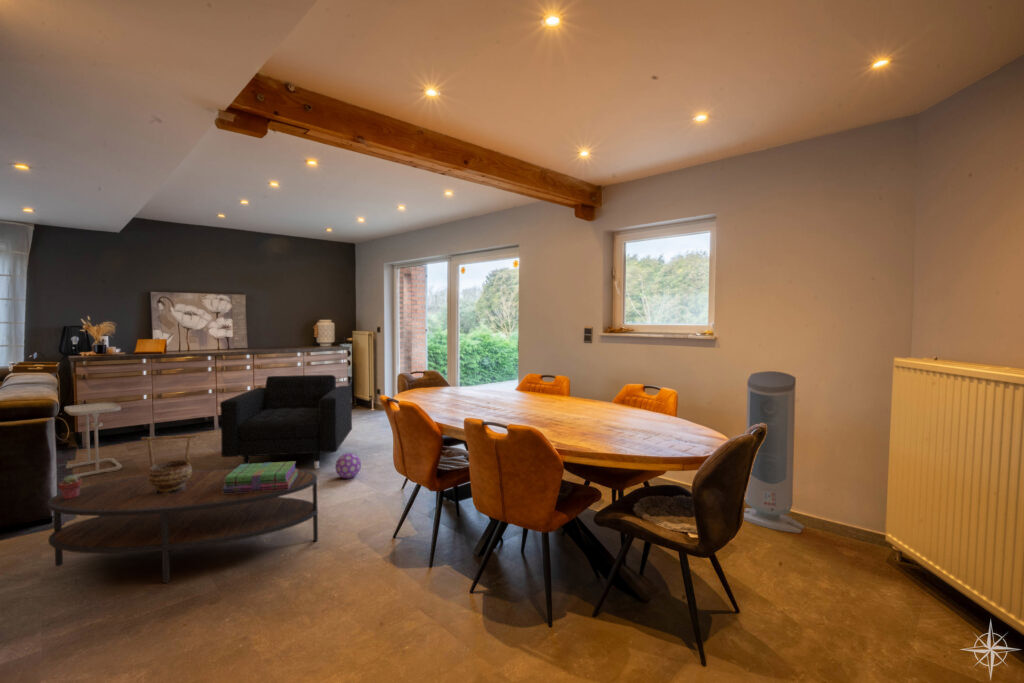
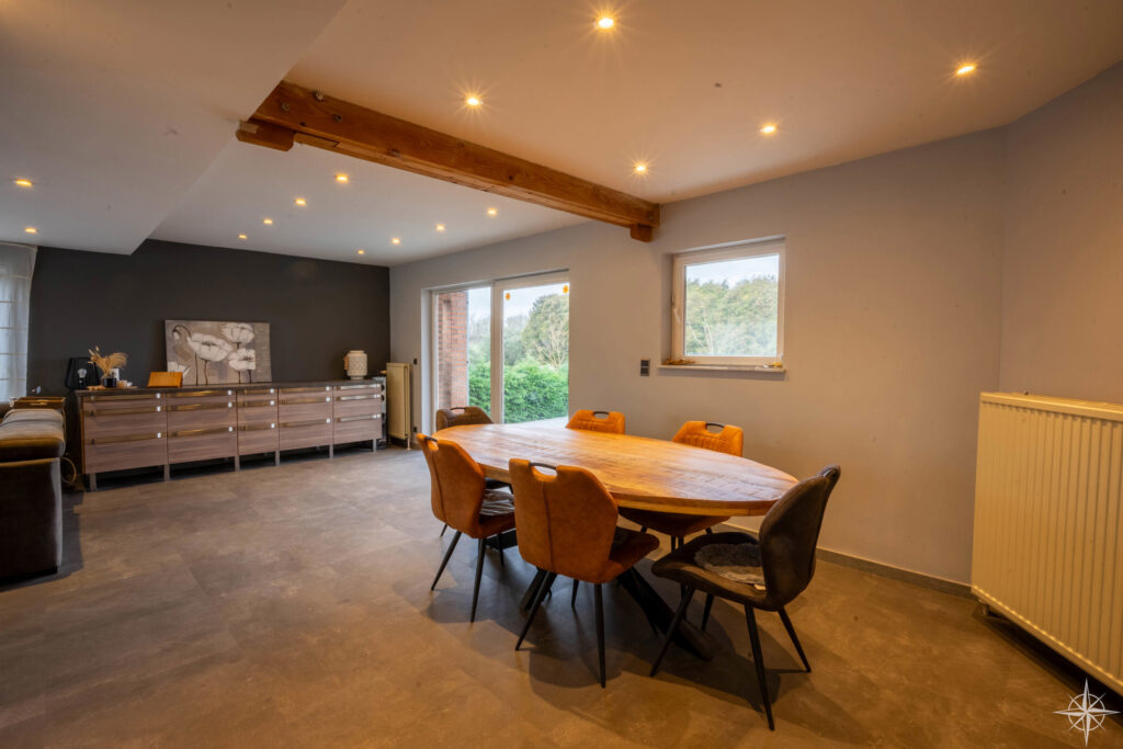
- decorative bowl [140,434,198,495]
- coffee table [46,467,319,584]
- decorative ball [335,452,362,480]
- side table [63,401,123,478]
- potted succulent [57,474,83,499]
- stack of books [223,460,299,493]
- air purifier [743,370,805,534]
- armchair [219,374,353,470]
